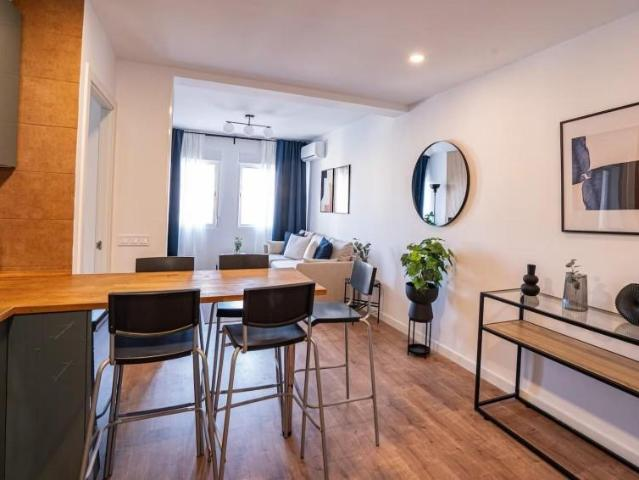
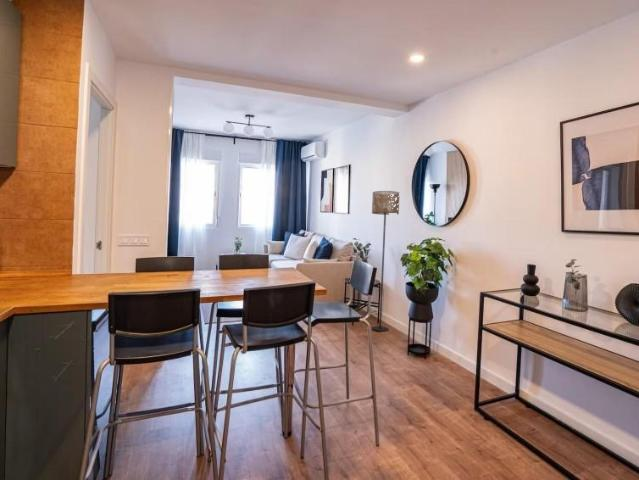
+ floor lamp [371,190,400,332]
